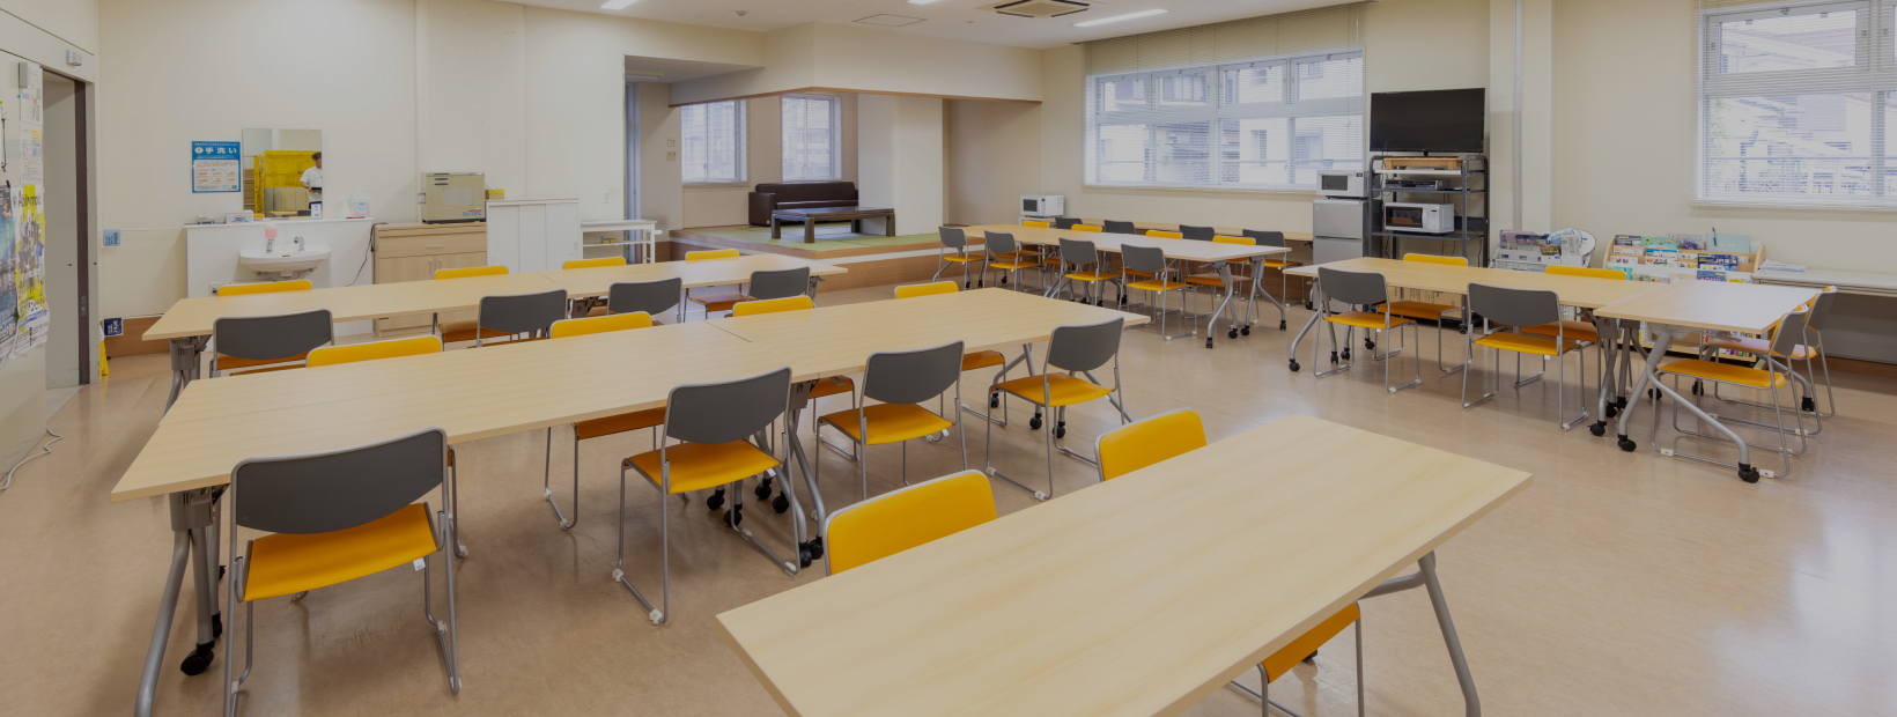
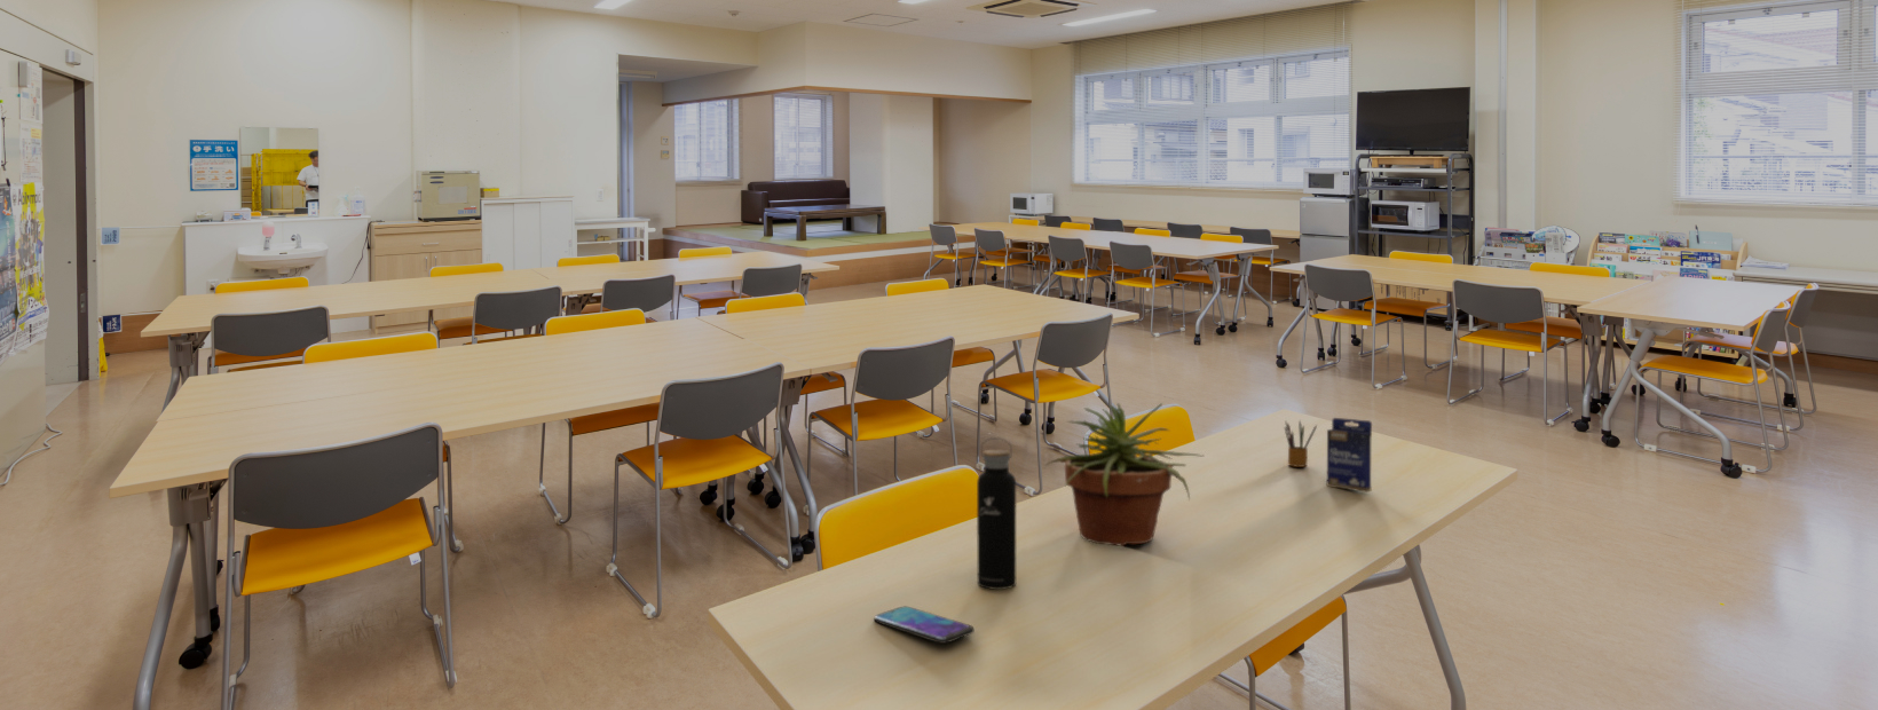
+ small box [1326,417,1373,493]
+ potted plant [1043,402,1204,547]
+ smartphone [873,606,976,644]
+ pencil box [1283,419,1317,468]
+ water bottle [976,436,1017,591]
